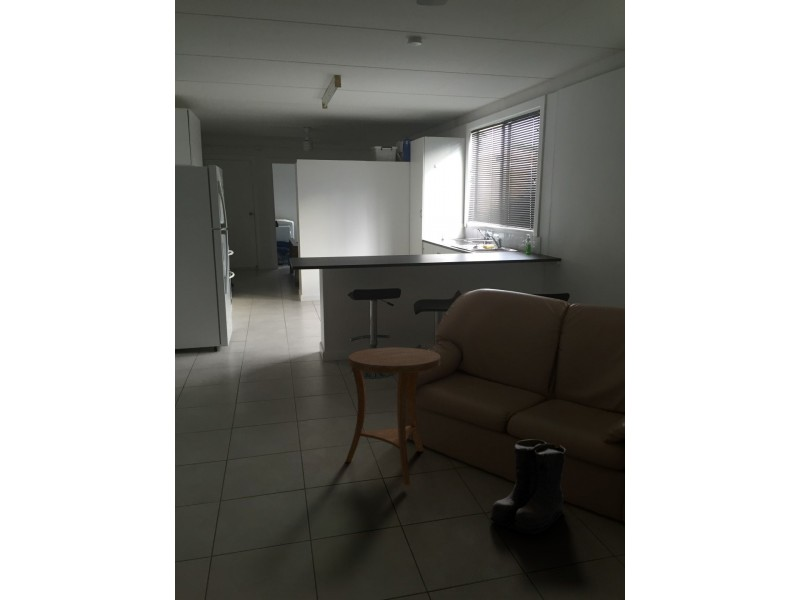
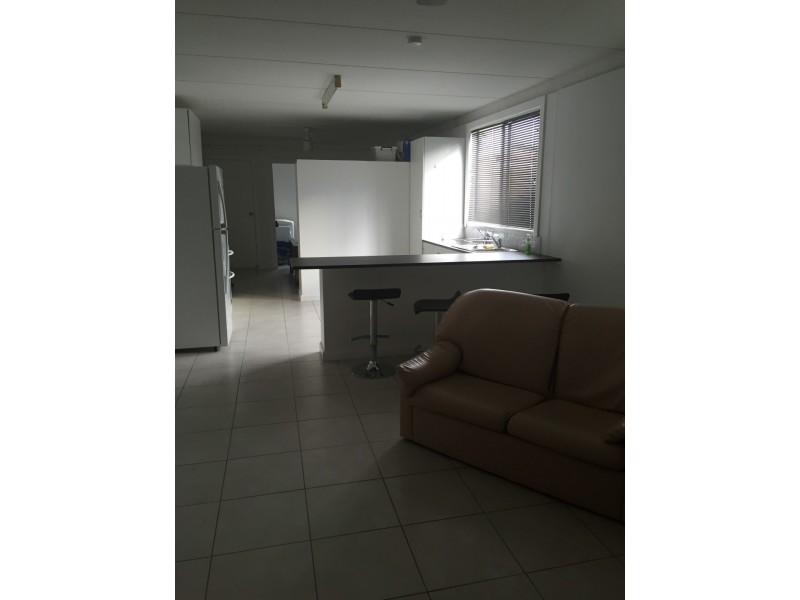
- side table [345,346,442,486]
- boots [489,438,567,535]
